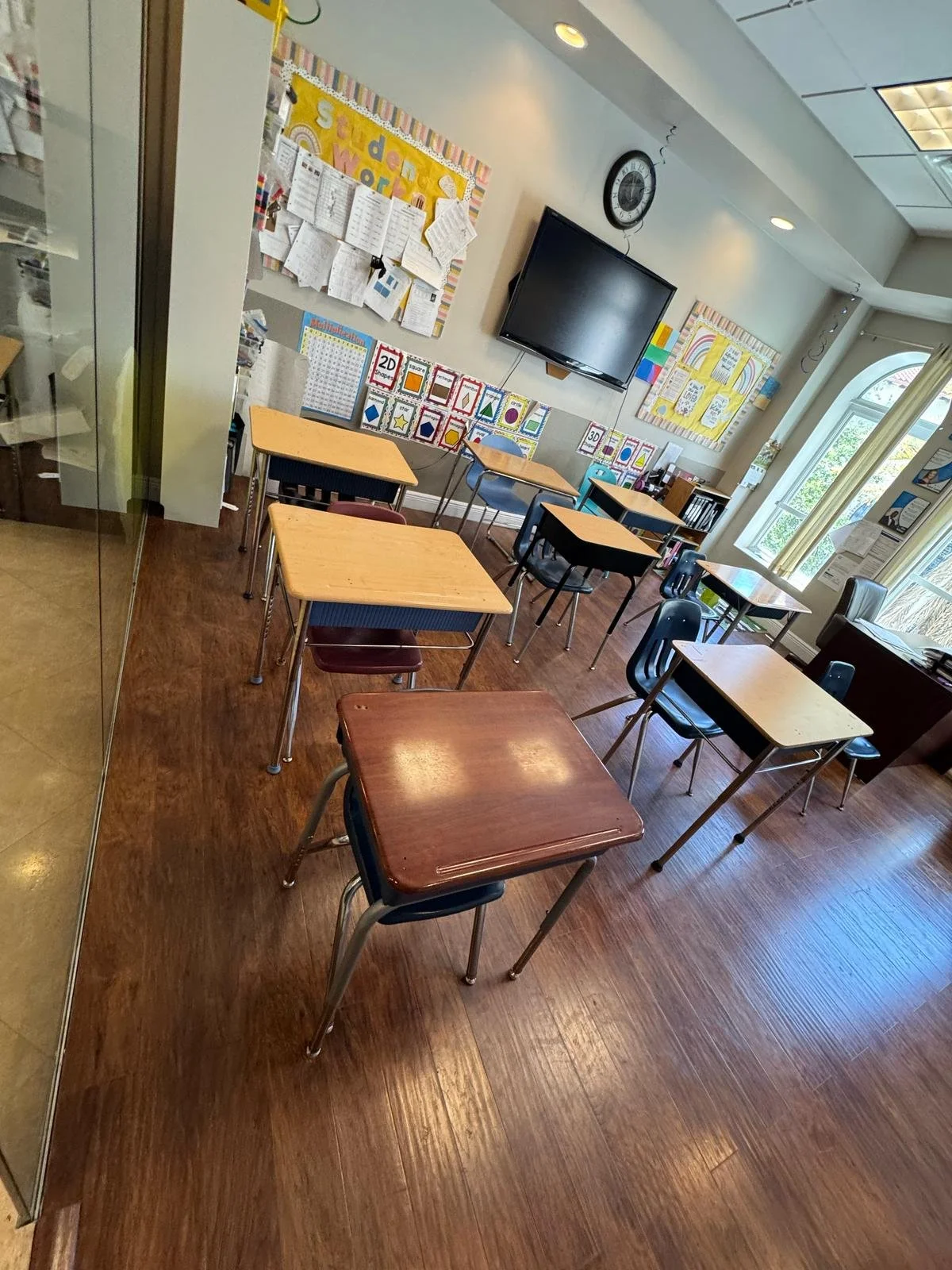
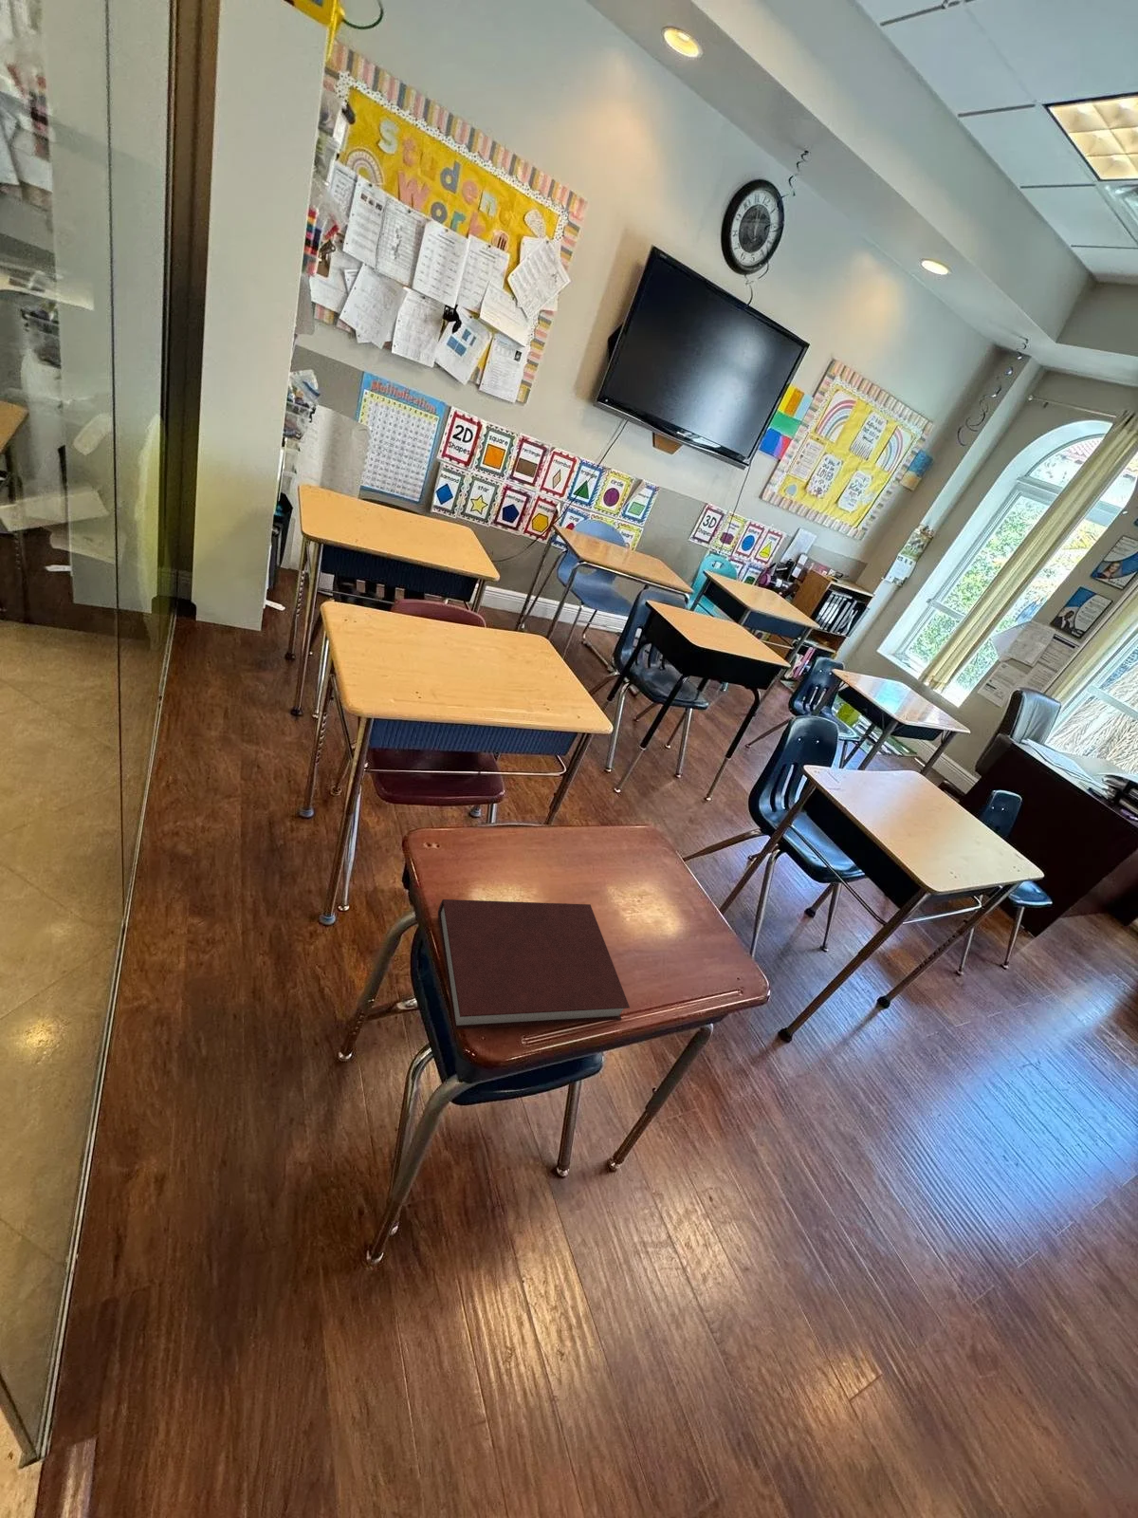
+ notebook [438,899,631,1030]
